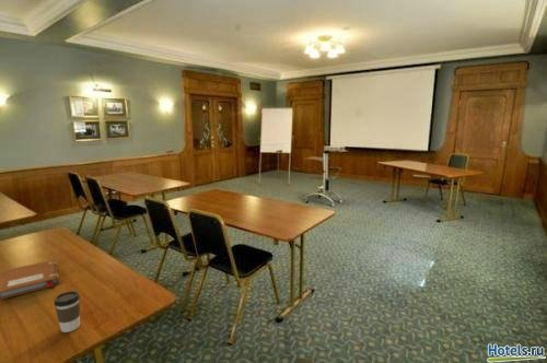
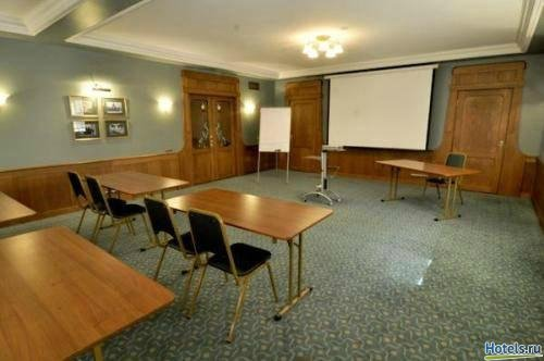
- notebook [0,259,60,301]
- coffee cup [53,290,81,333]
